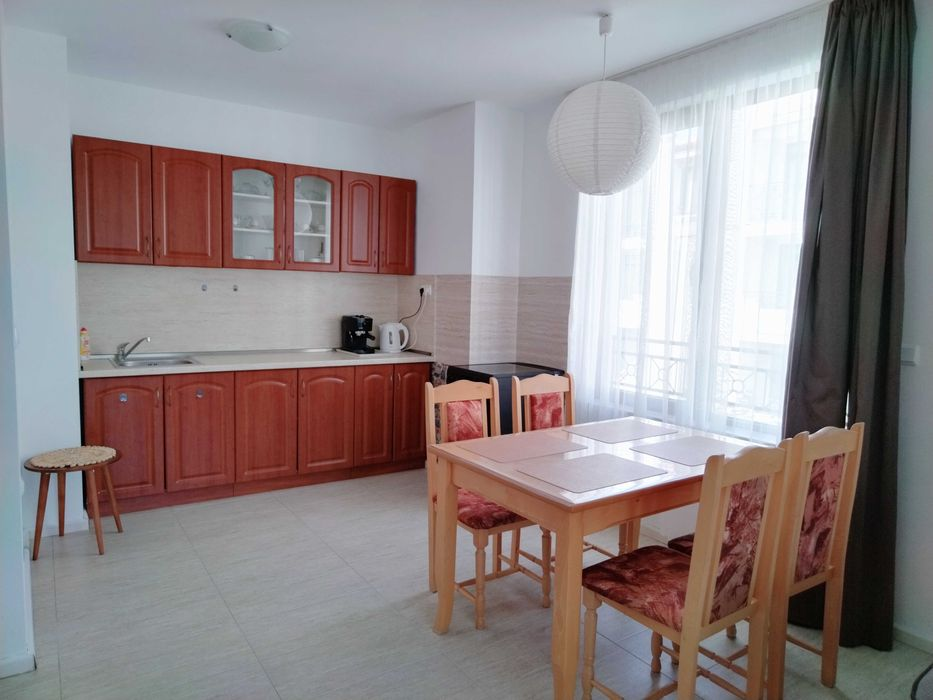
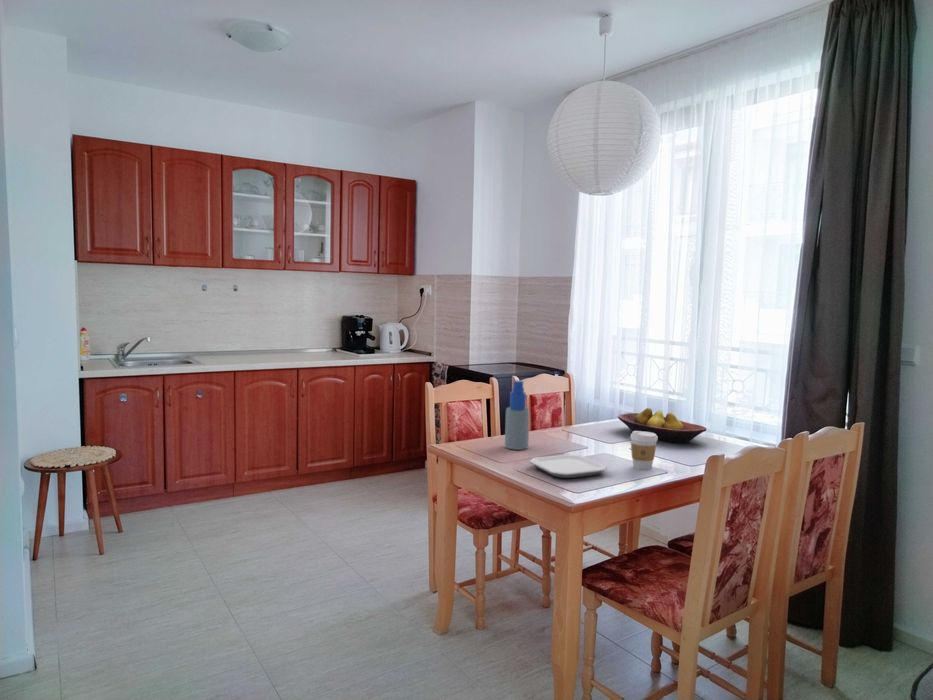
+ spray bottle [504,379,530,451]
+ fruit bowl [617,407,708,444]
+ coffee cup [629,431,658,471]
+ plate [529,454,608,479]
